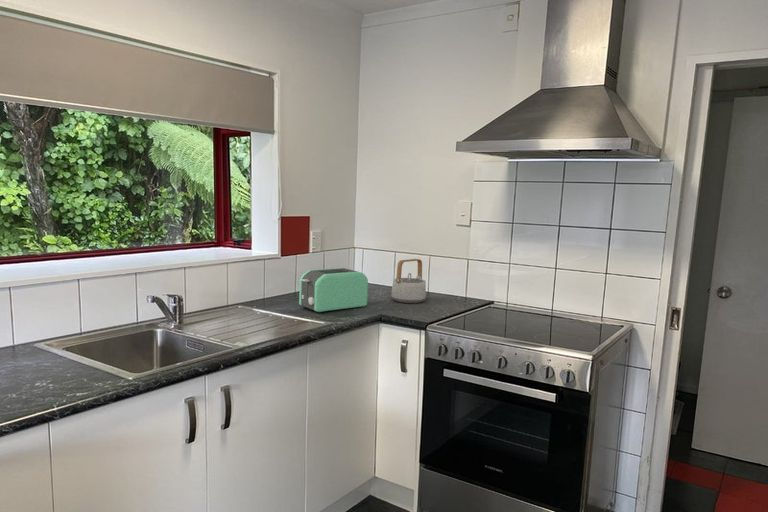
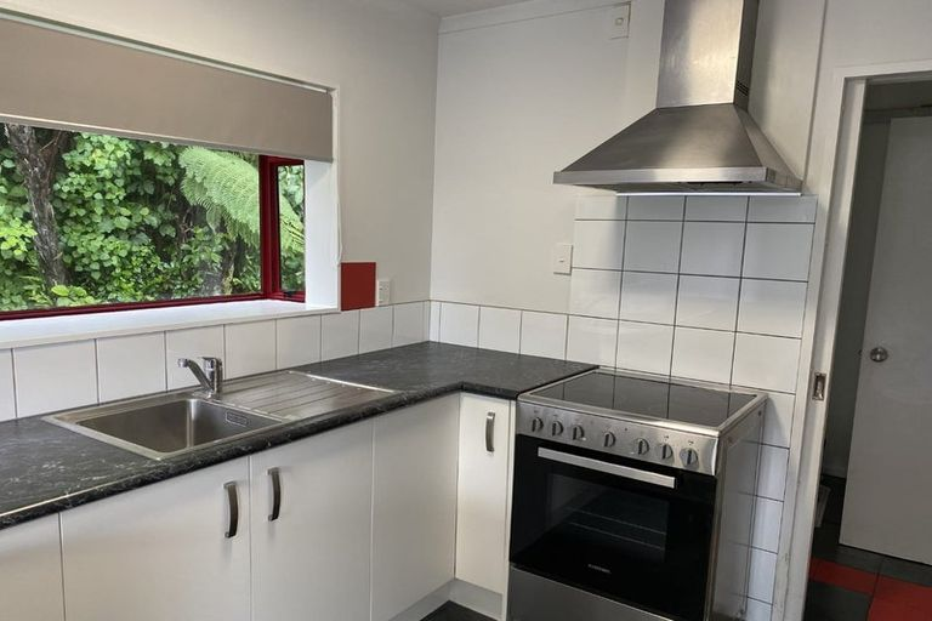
- toaster [298,267,369,314]
- teapot [391,258,427,304]
